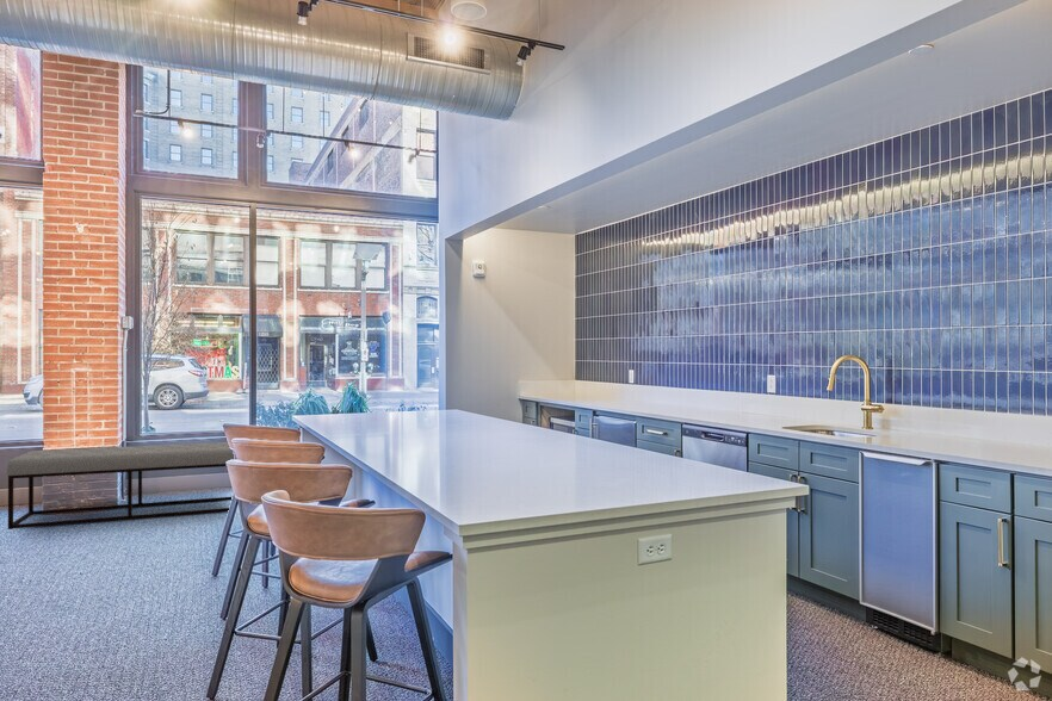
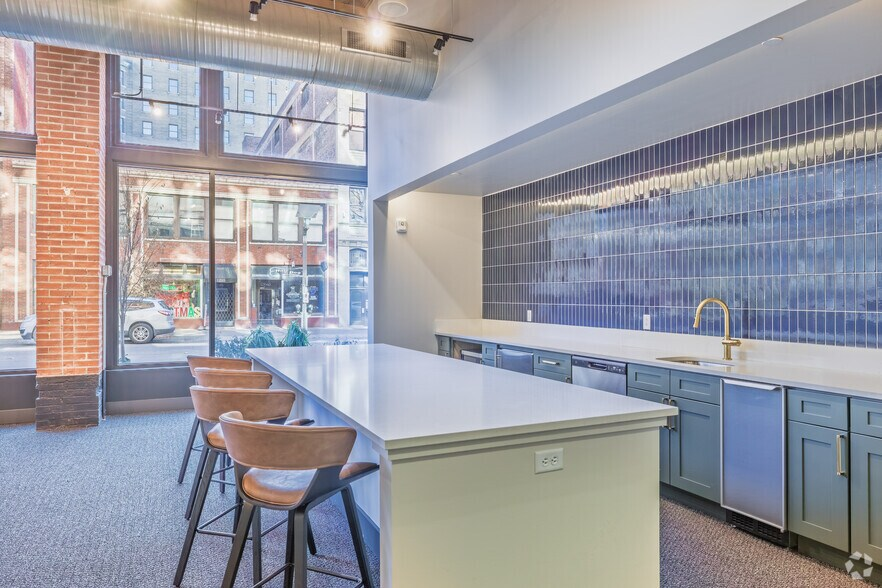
- bench [6,441,234,531]
